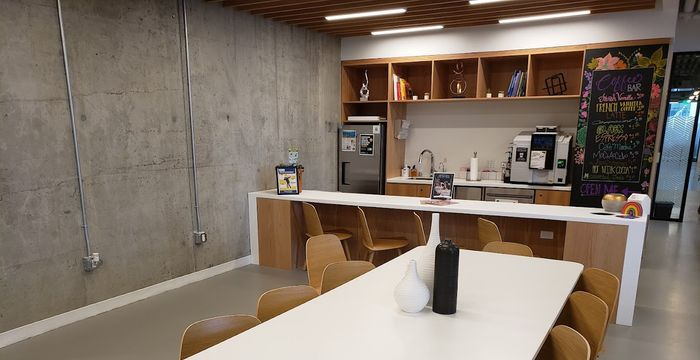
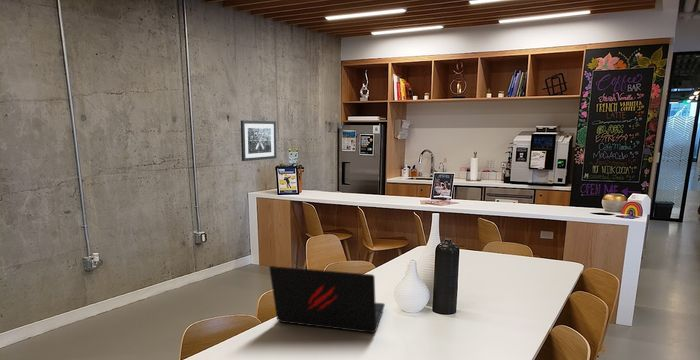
+ laptop [268,265,386,334]
+ wall art [240,119,277,162]
